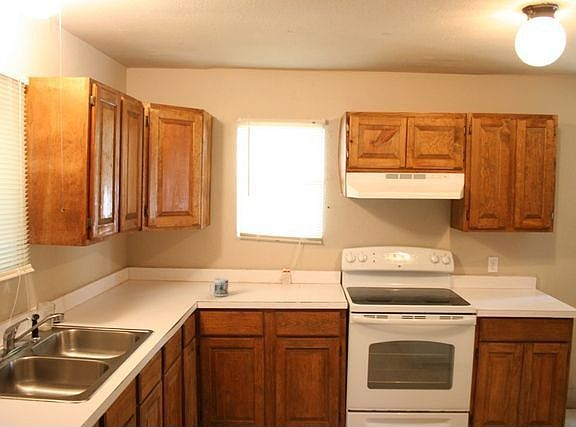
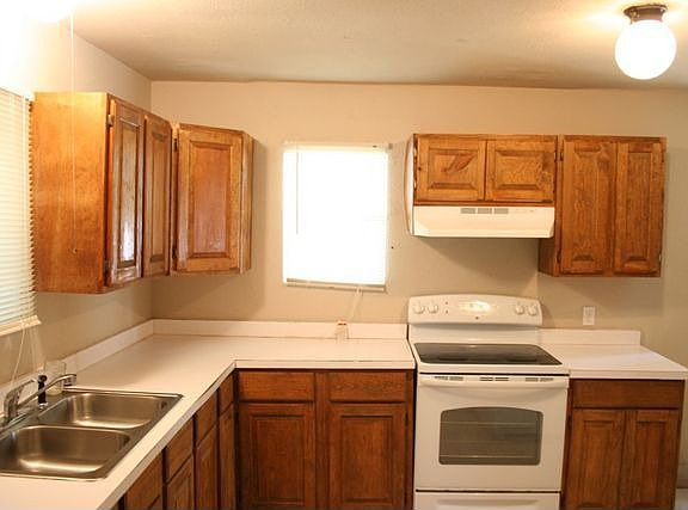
- mug [209,277,229,297]
